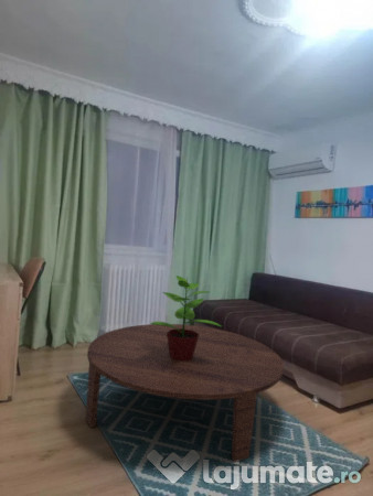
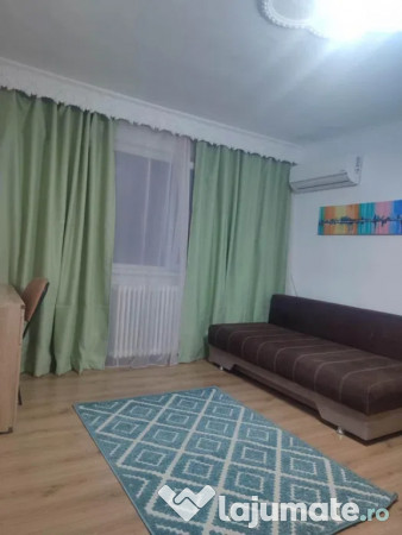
- coffee table [85,323,285,463]
- potted plant [149,274,222,362]
